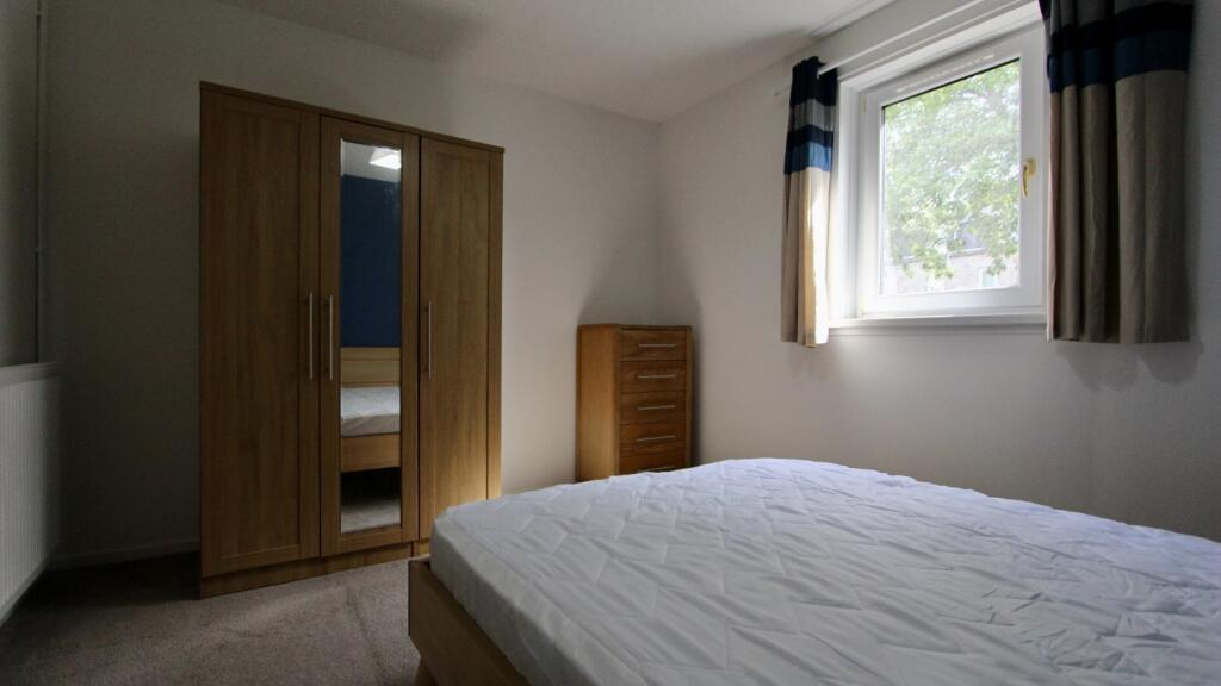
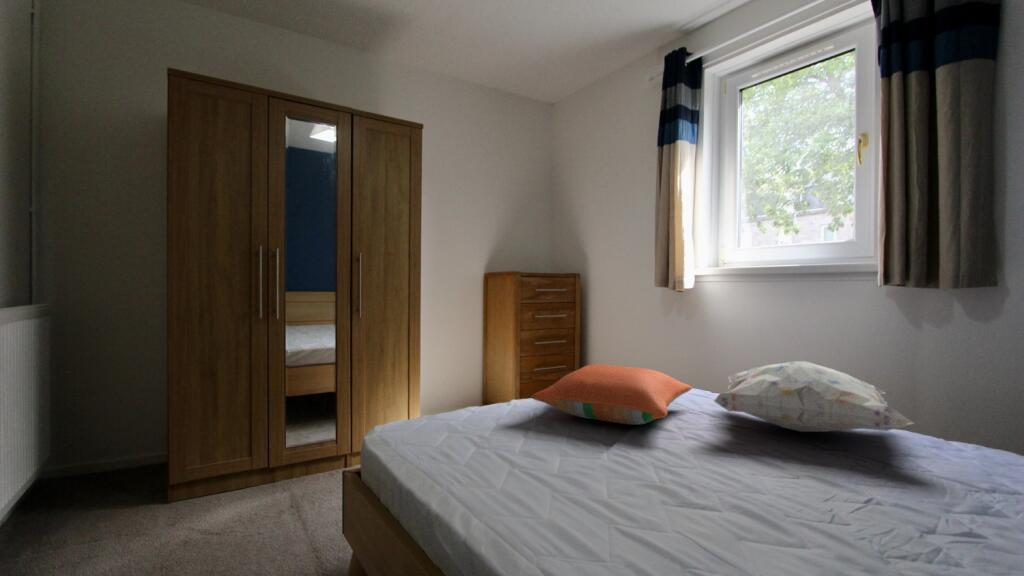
+ decorative pillow [712,360,915,433]
+ pillow [530,363,693,426]
